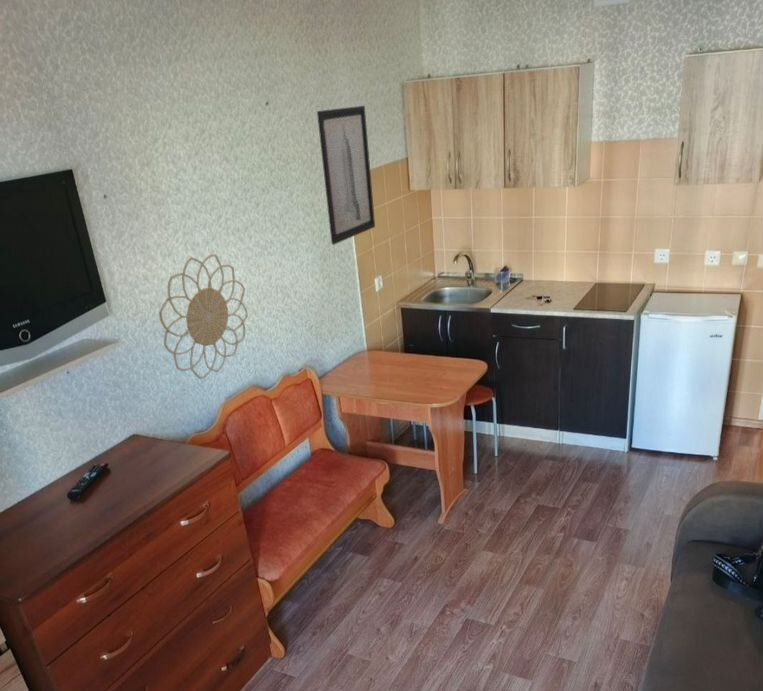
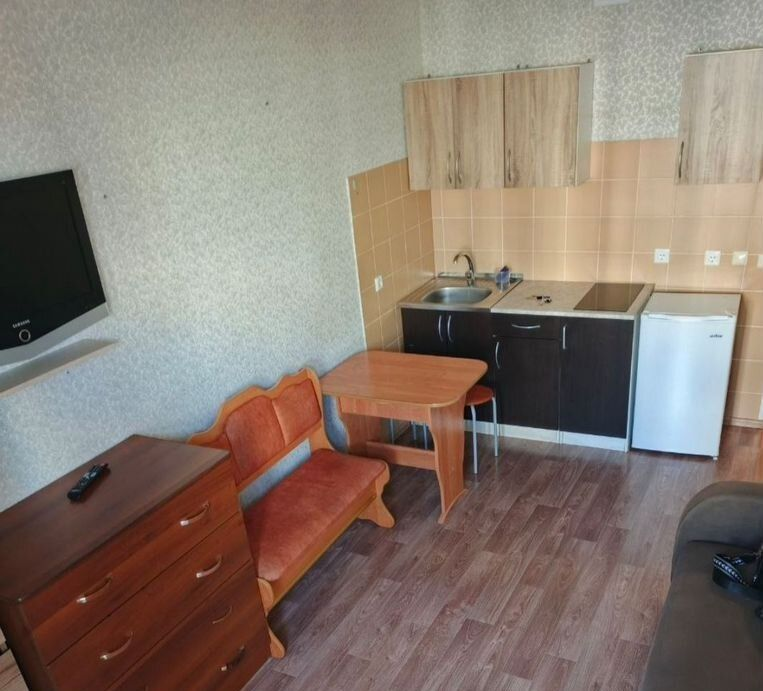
- decorative wall piece [158,253,249,380]
- wall art [316,105,376,246]
